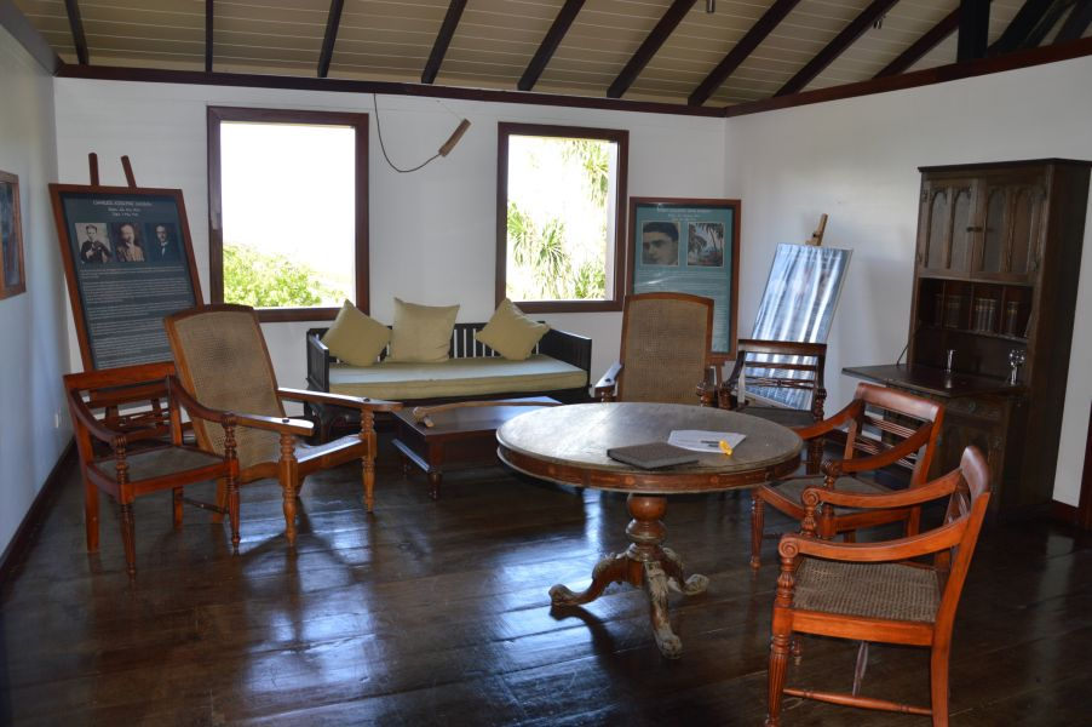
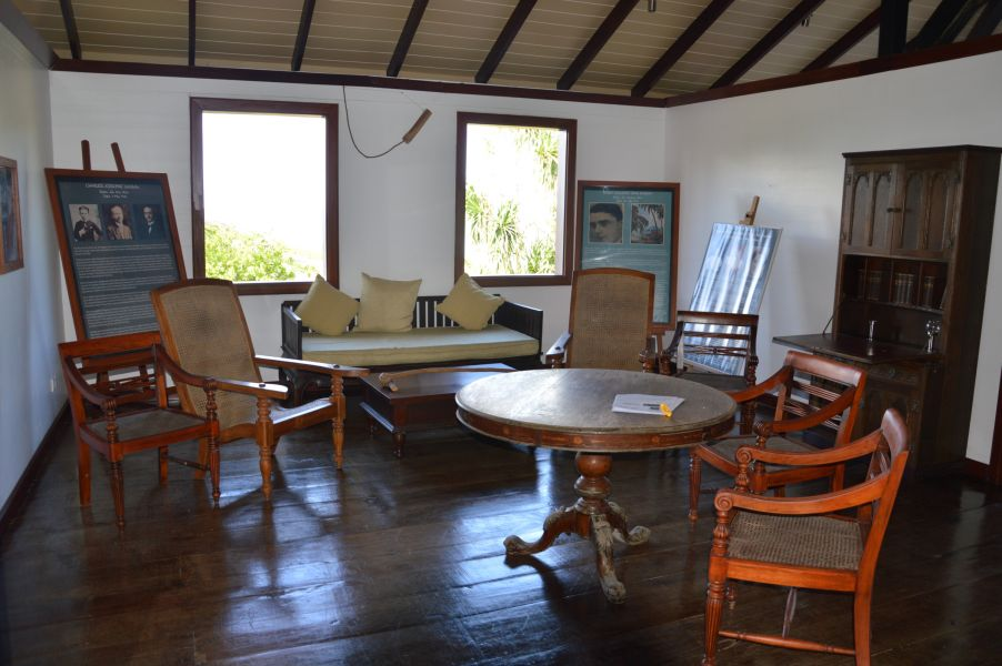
- notebook [605,441,702,471]
